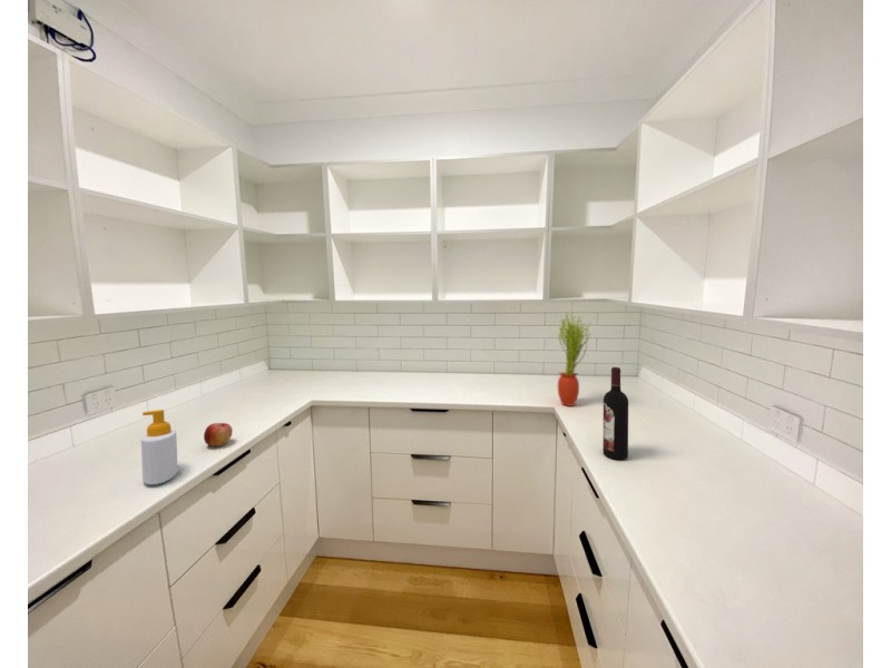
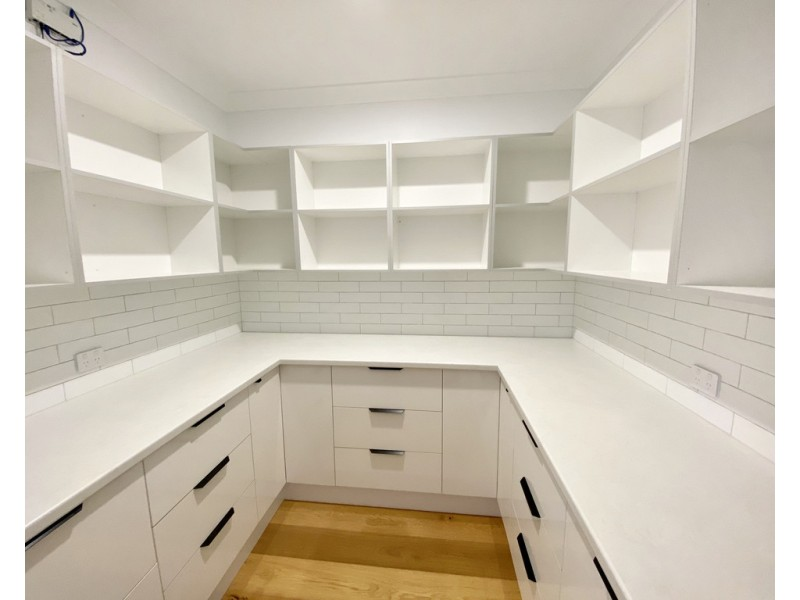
- apple [203,422,234,448]
- wine bottle [601,366,629,460]
- soap bottle [140,409,179,485]
- potted plant [557,311,593,407]
